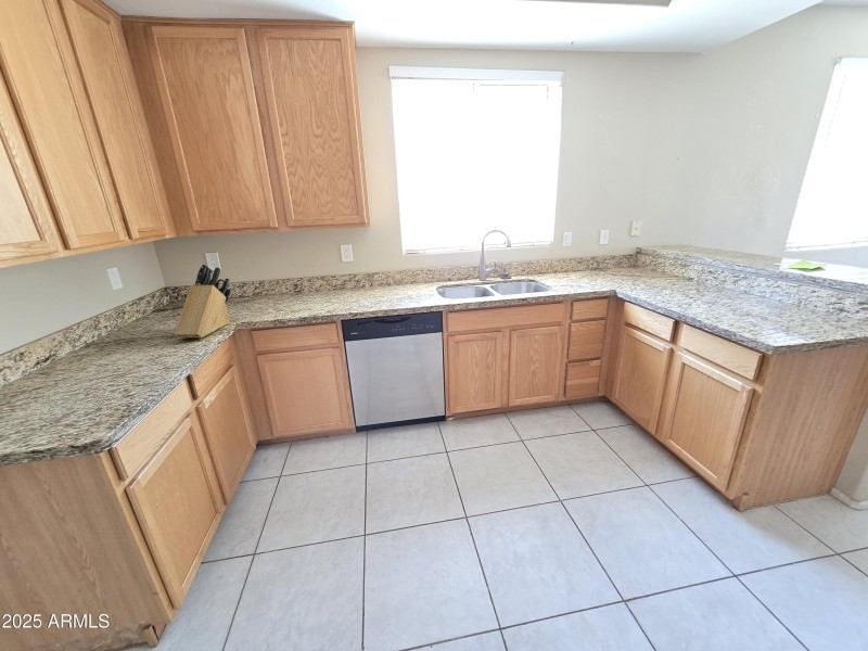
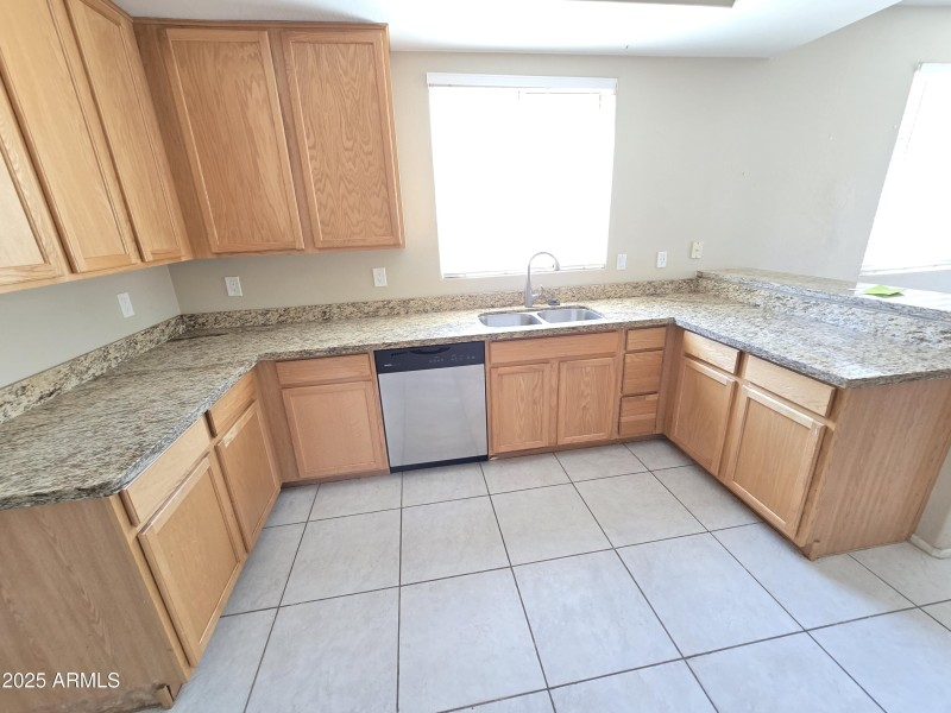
- knife block [174,263,232,339]
